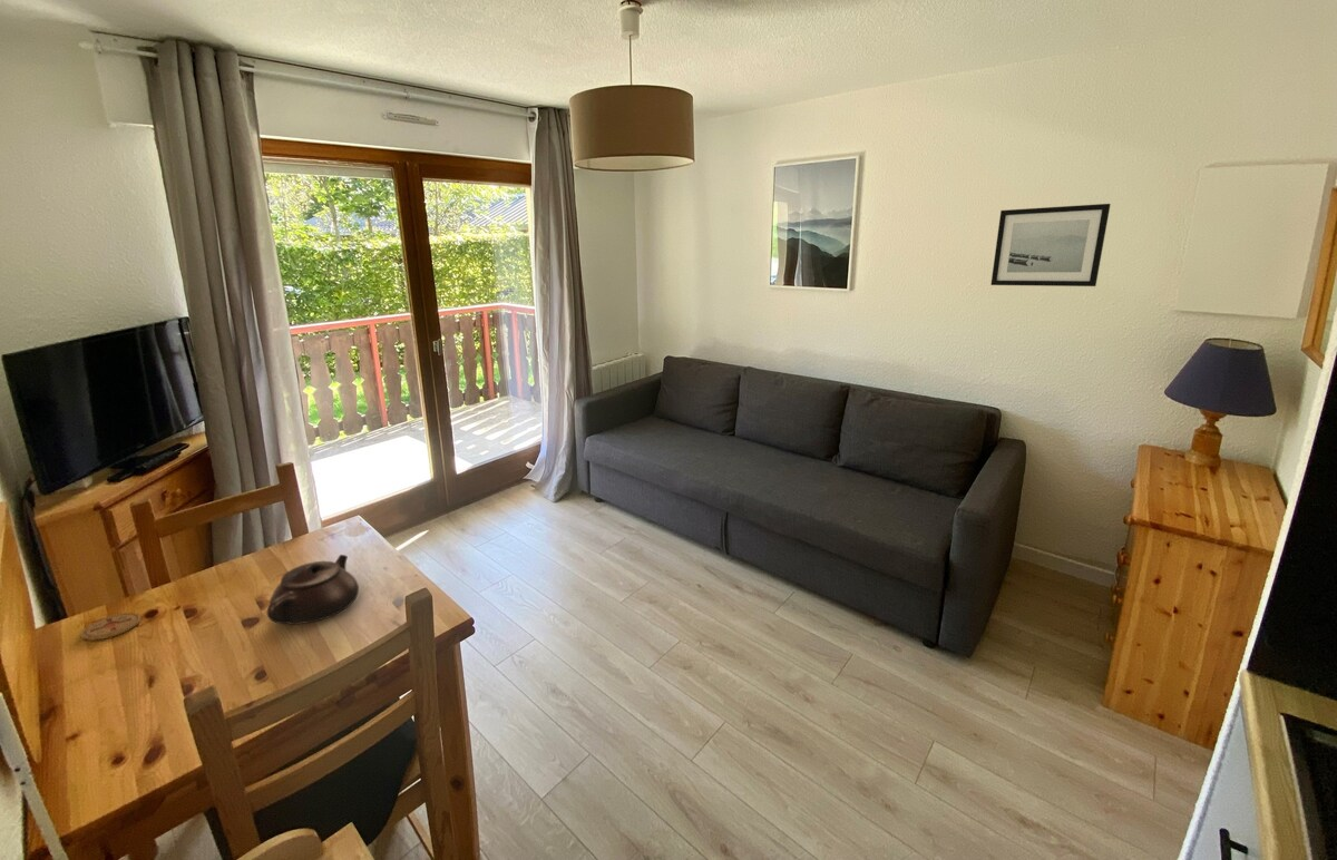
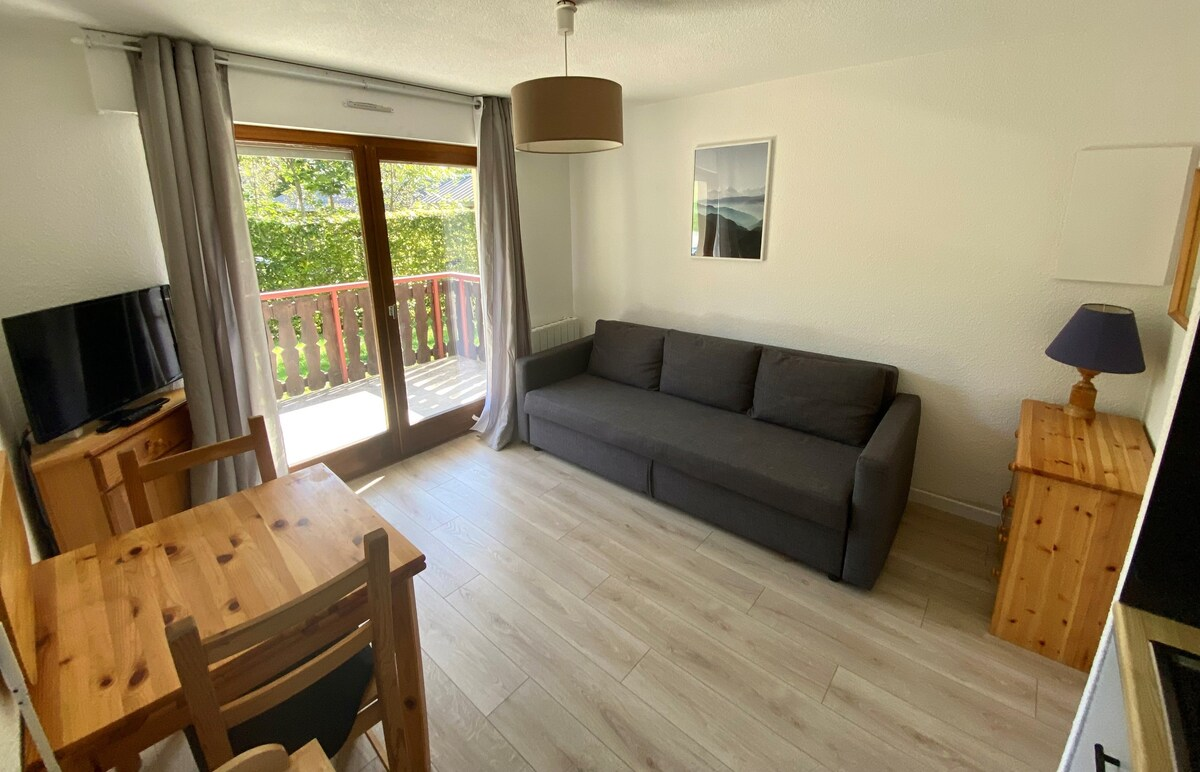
- coaster [80,612,141,642]
- teapot [266,554,360,626]
- wall art [990,203,1112,287]
